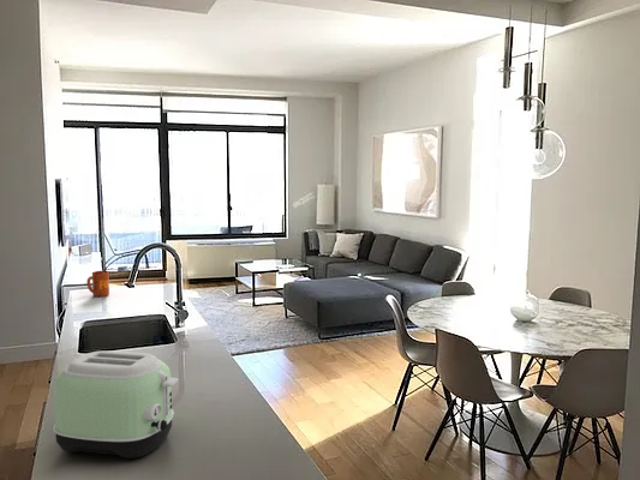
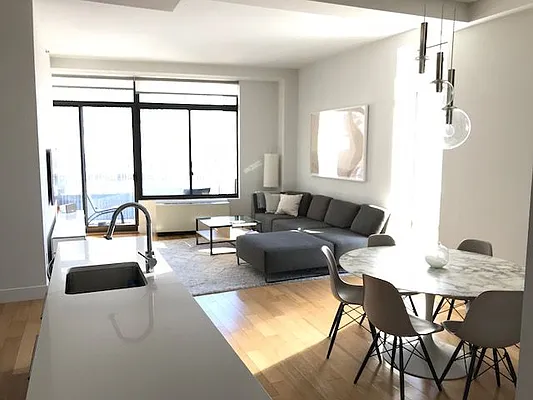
- mug [85,270,110,298]
- toaster [52,349,179,460]
